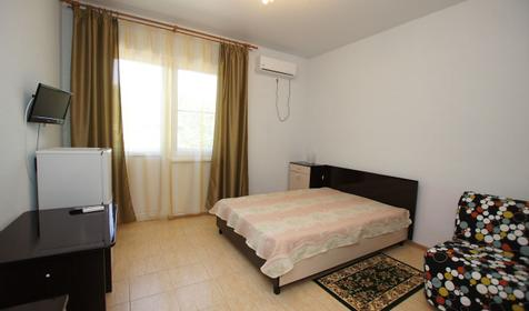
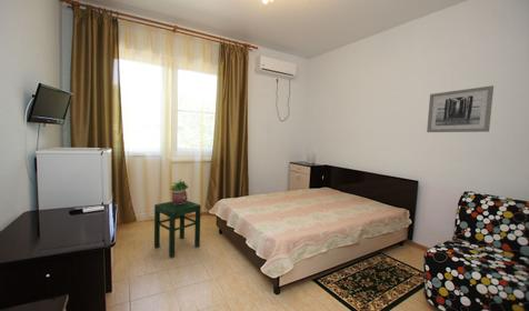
+ stool [153,200,202,259]
+ potted plant [170,178,190,205]
+ wall art [426,84,495,133]
